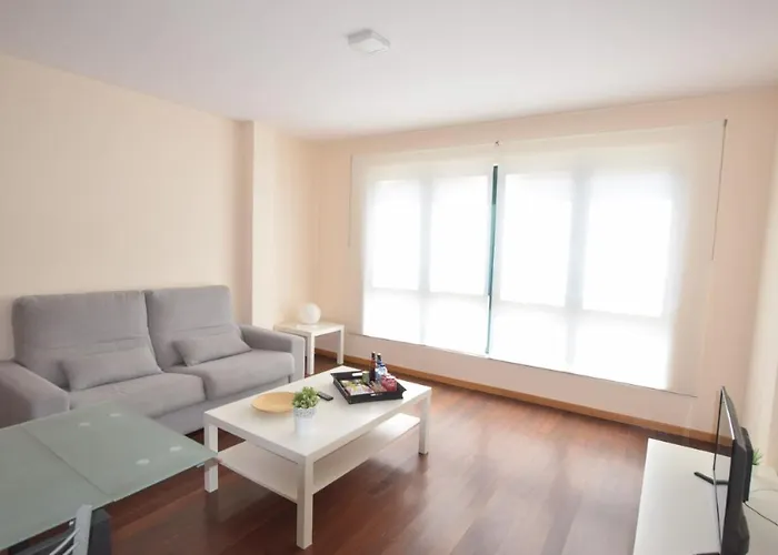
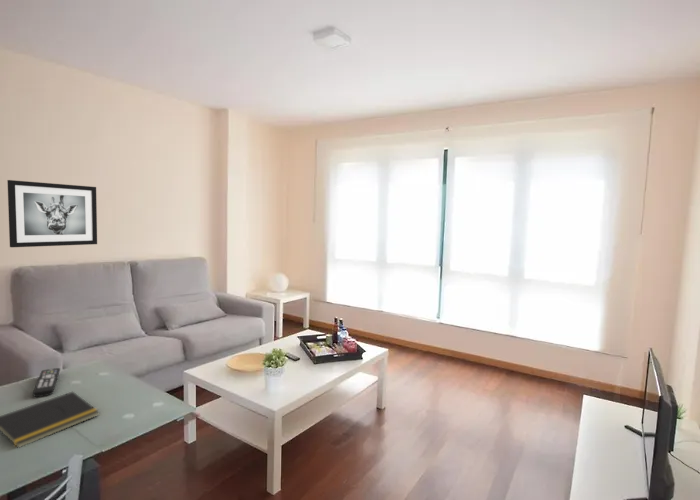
+ wall art [6,179,98,248]
+ notepad [0,391,100,449]
+ remote control [32,367,61,398]
